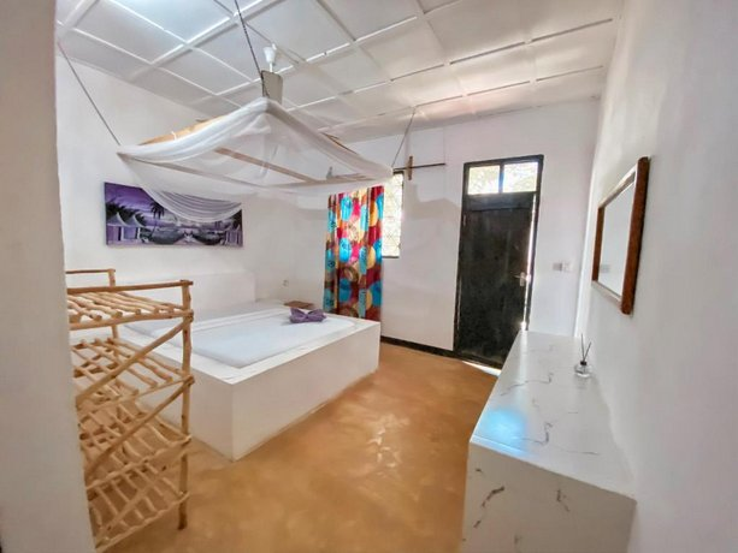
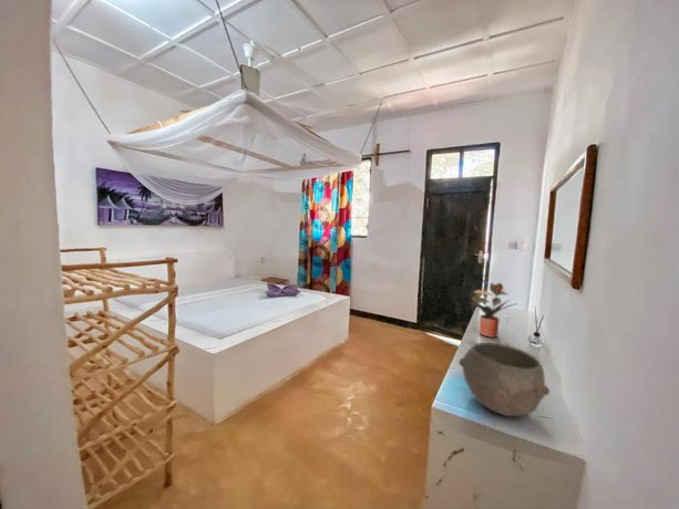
+ potted plant [465,282,516,339]
+ bowl [457,342,551,418]
